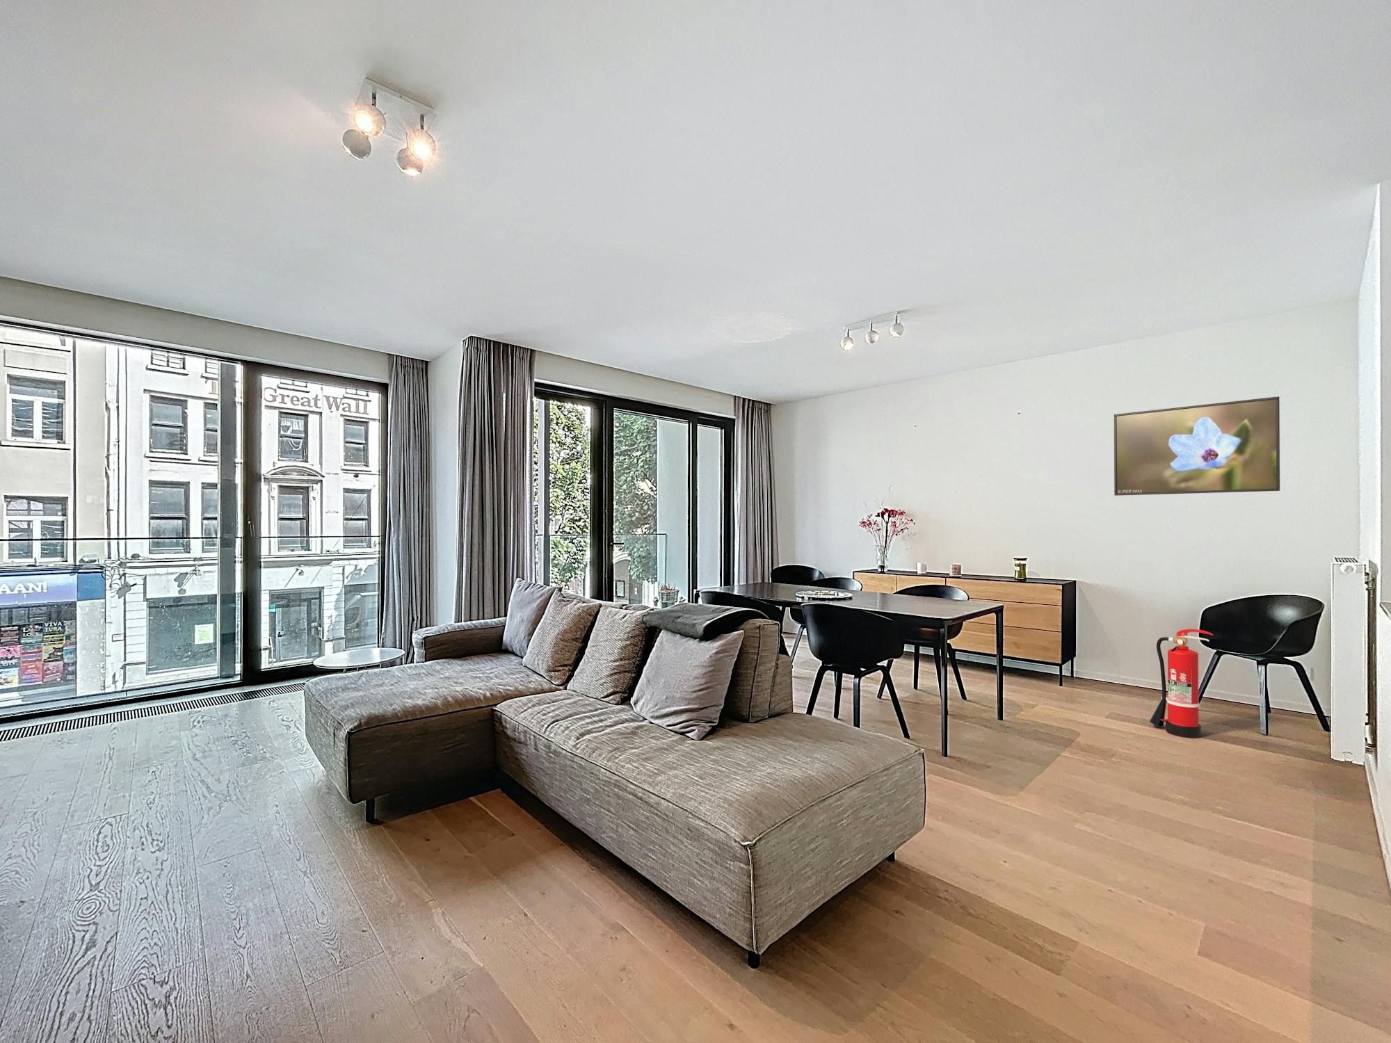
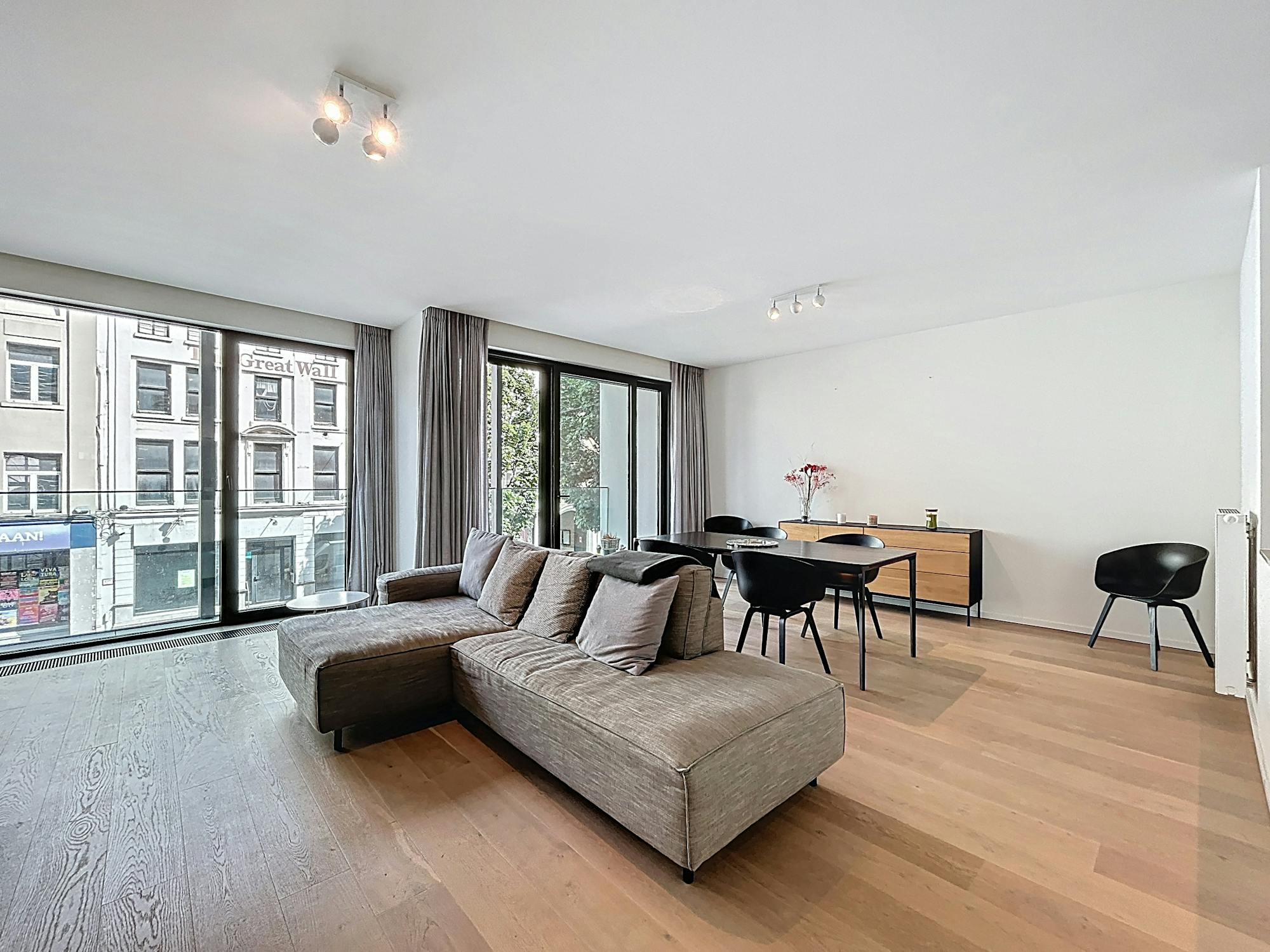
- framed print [1114,396,1280,496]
- fire extinguisher [1149,629,1214,738]
